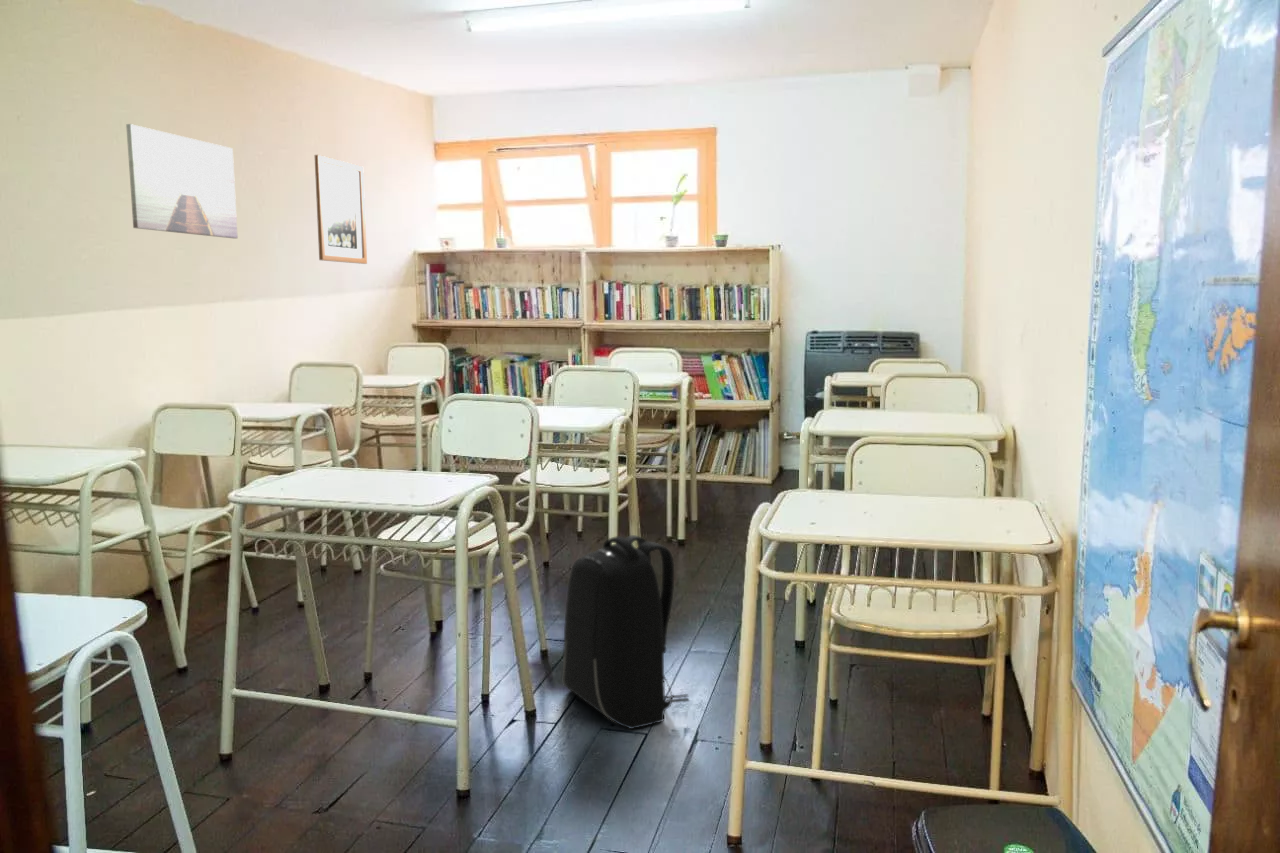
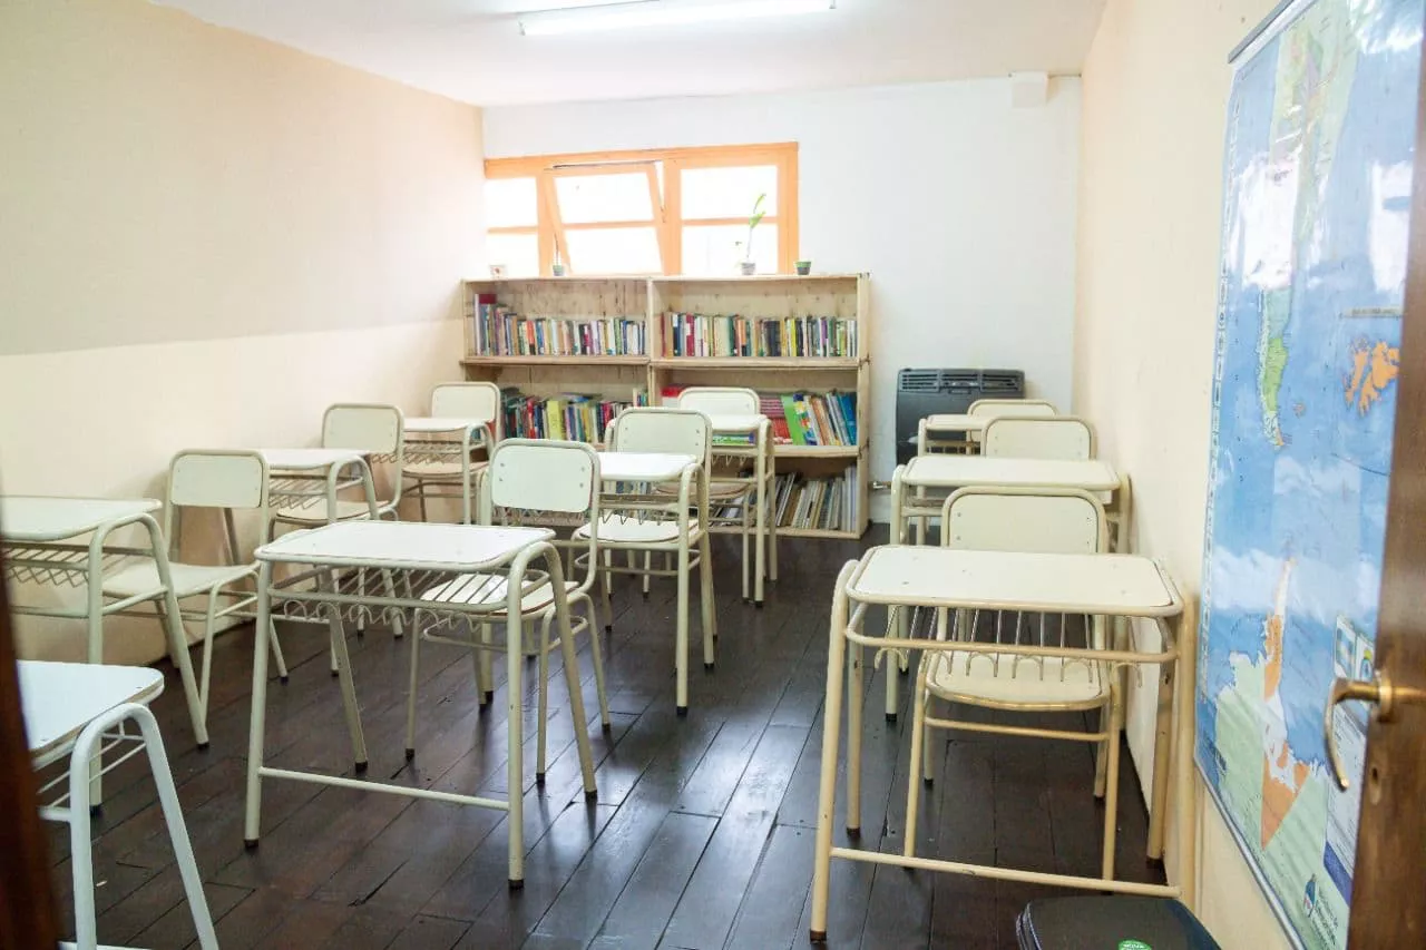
- wall art [125,123,239,239]
- wall art [314,154,368,265]
- backpack [562,534,689,730]
